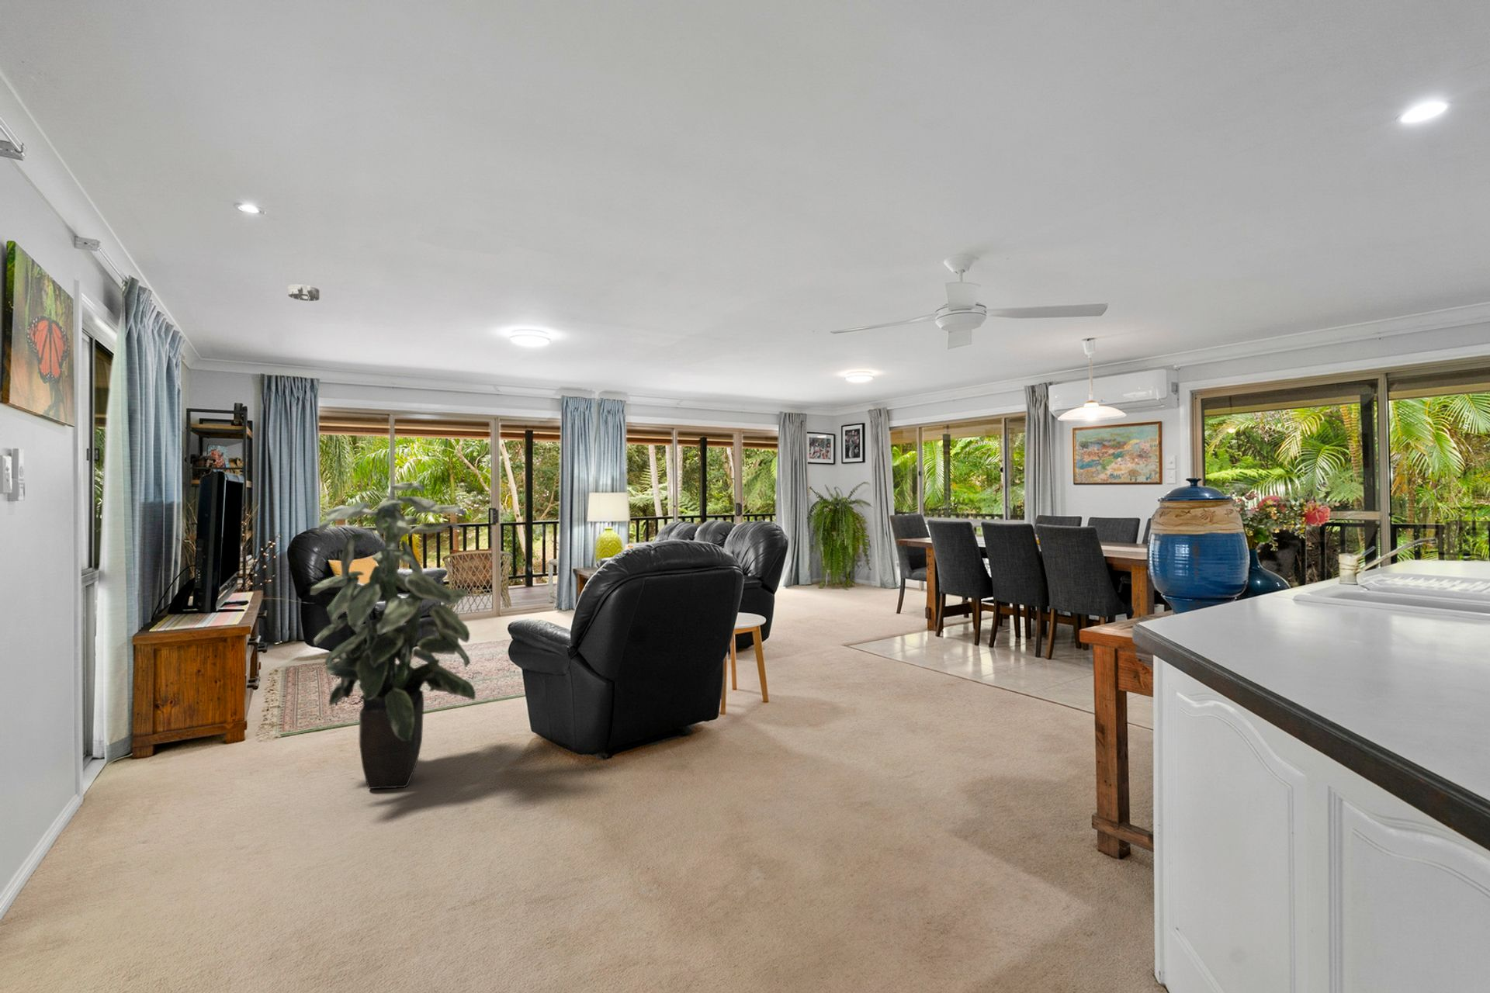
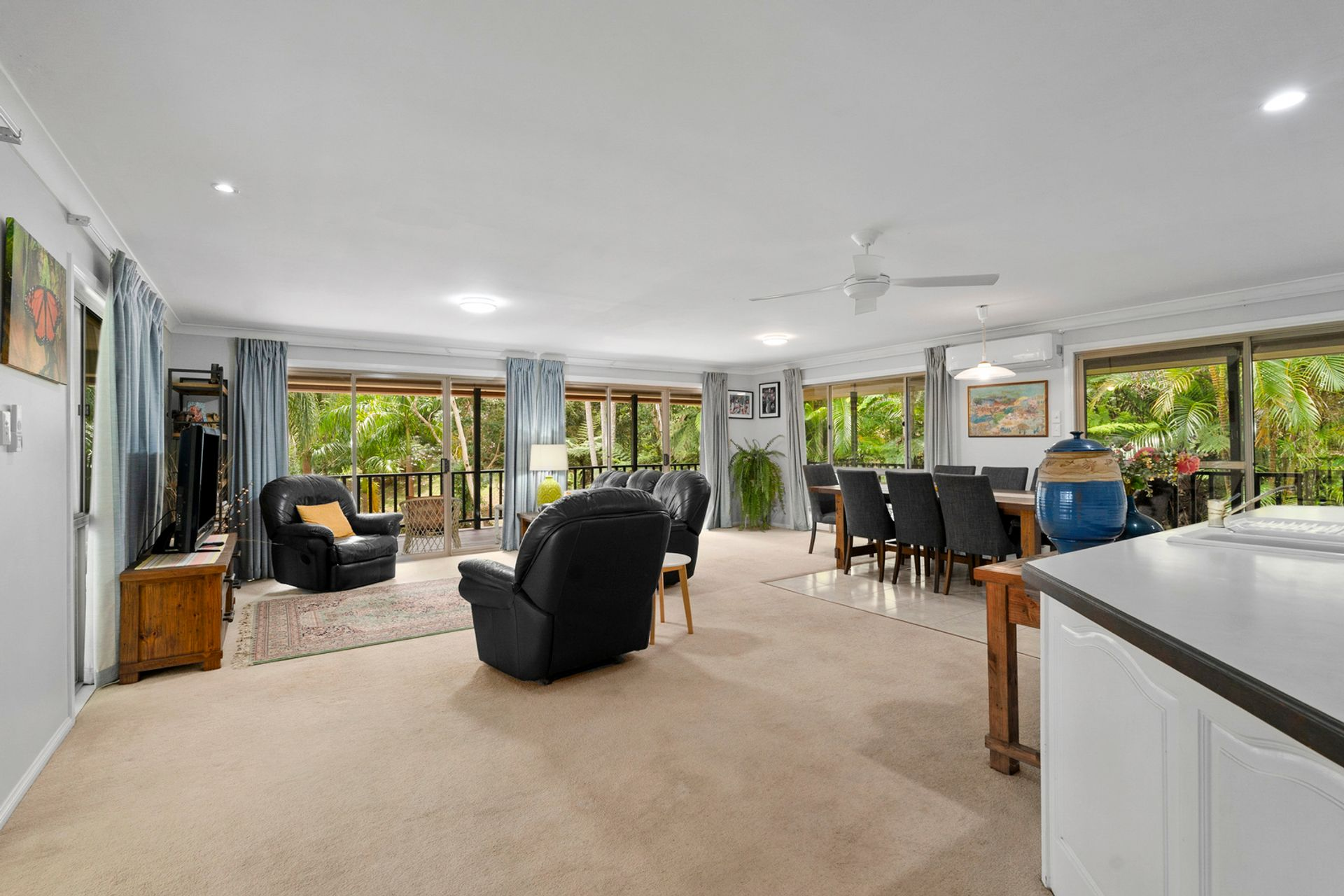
- smoke detector [287,284,320,301]
- indoor plant [309,482,477,790]
